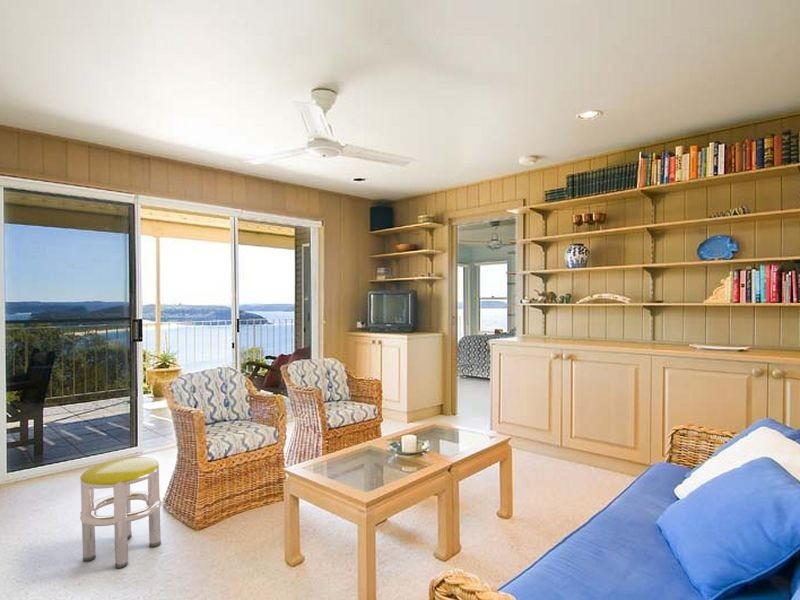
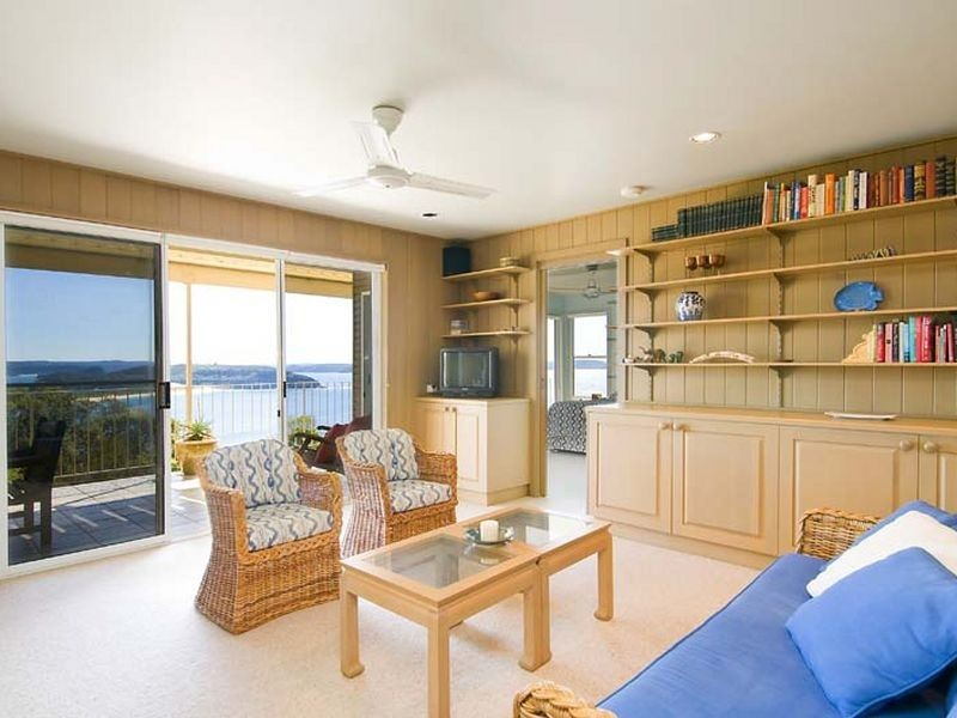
- stool [79,456,163,569]
